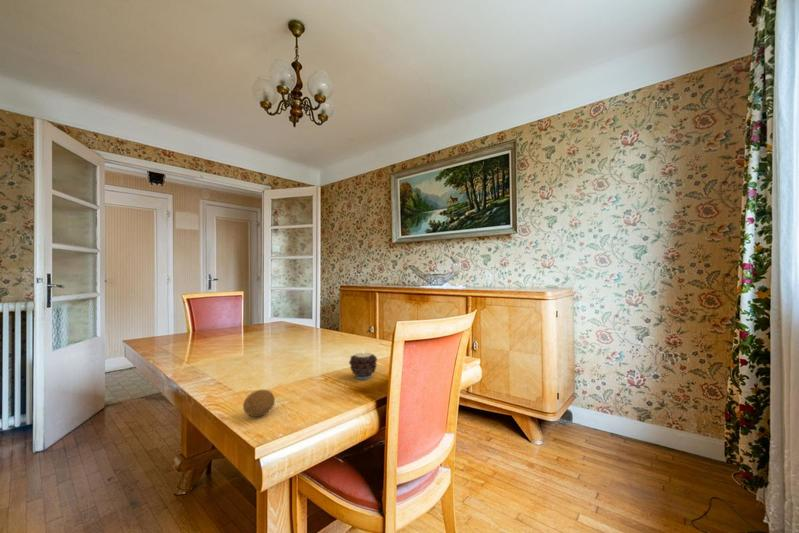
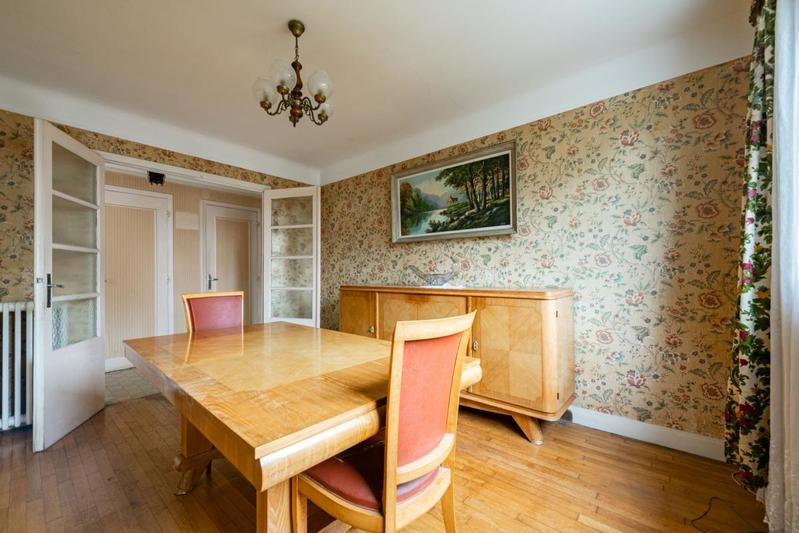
- candle [348,349,378,380]
- fruit [242,389,276,418]
